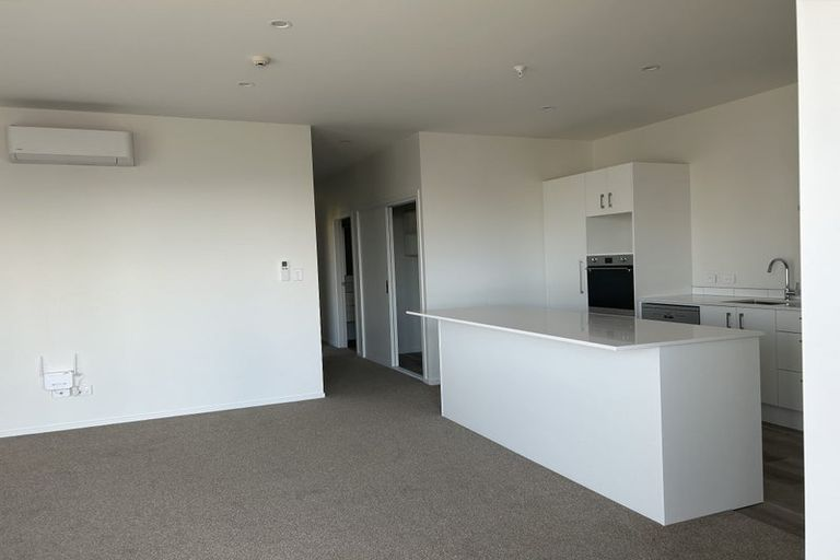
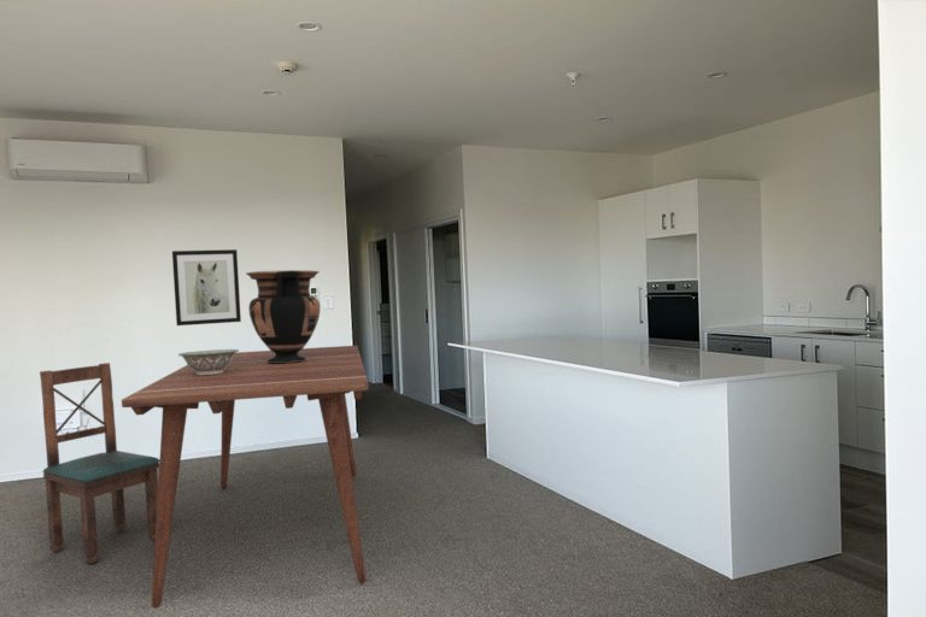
+ decorative bowl [177,348,240,375]
+ dining table [121,345,370,610]
+ dining chair [39,362,160,565]
+ vase [245,269,321,363]
+ wall art [171,248,242,327]
